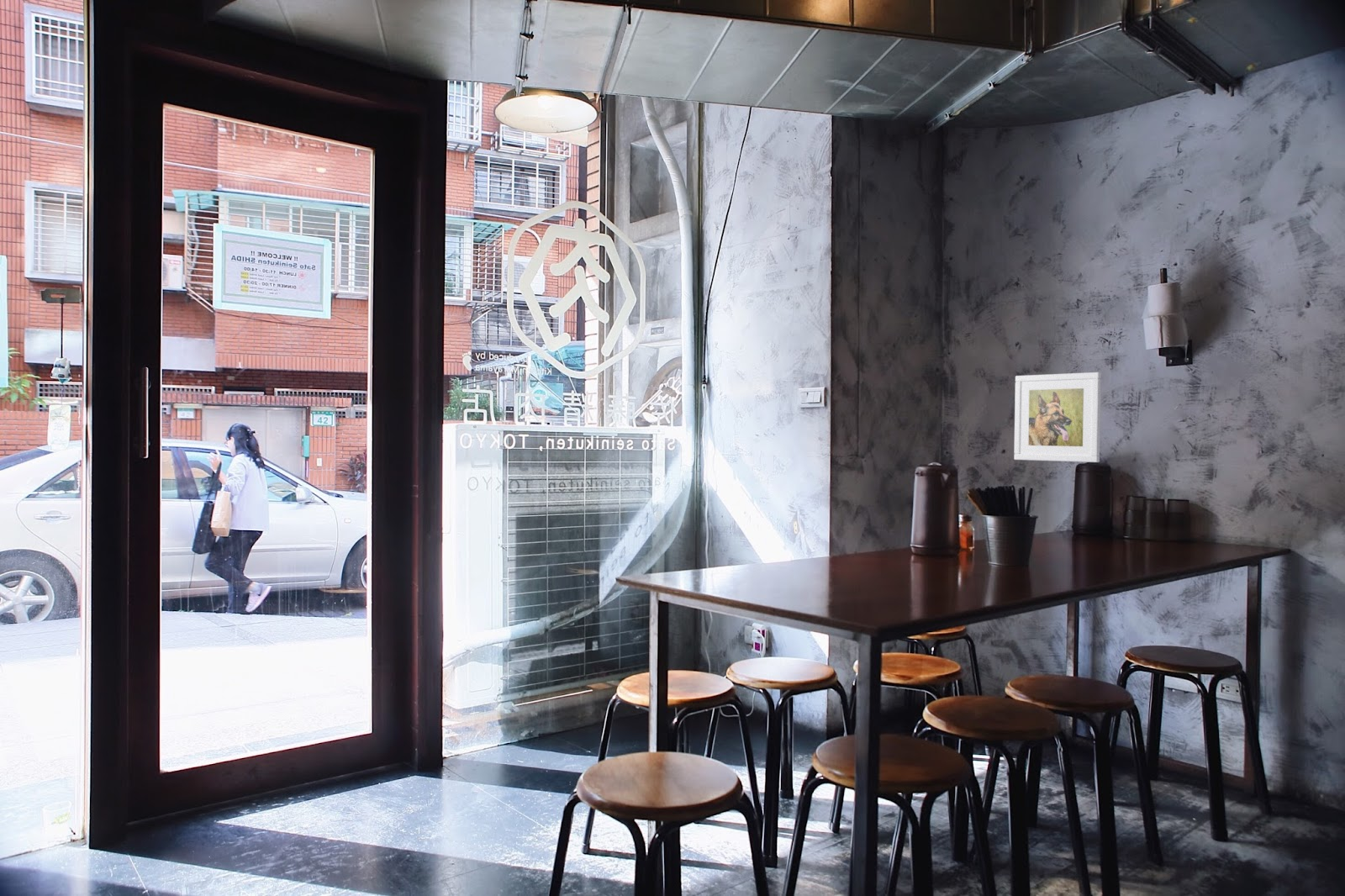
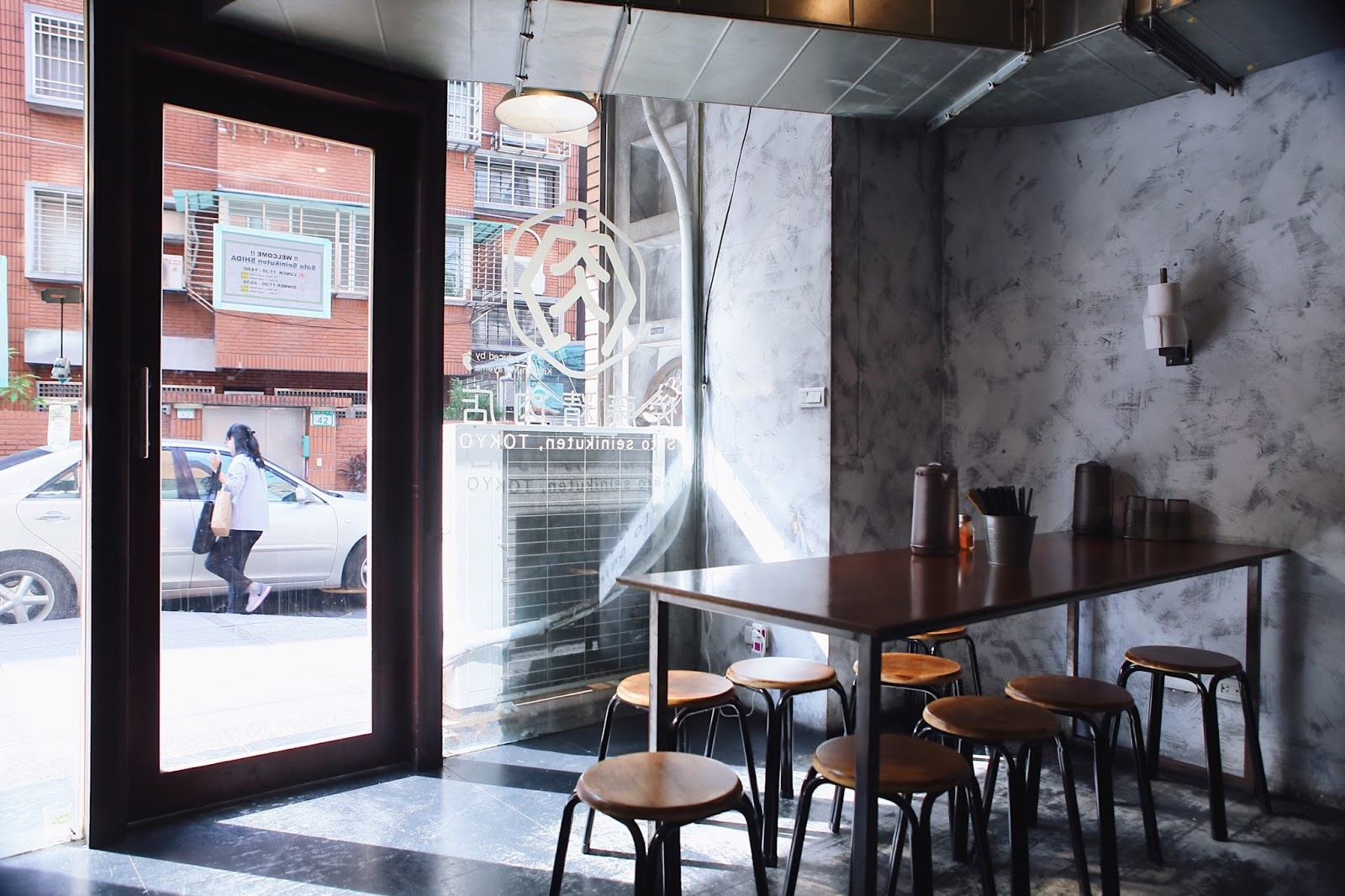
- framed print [1013,372,1102,463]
